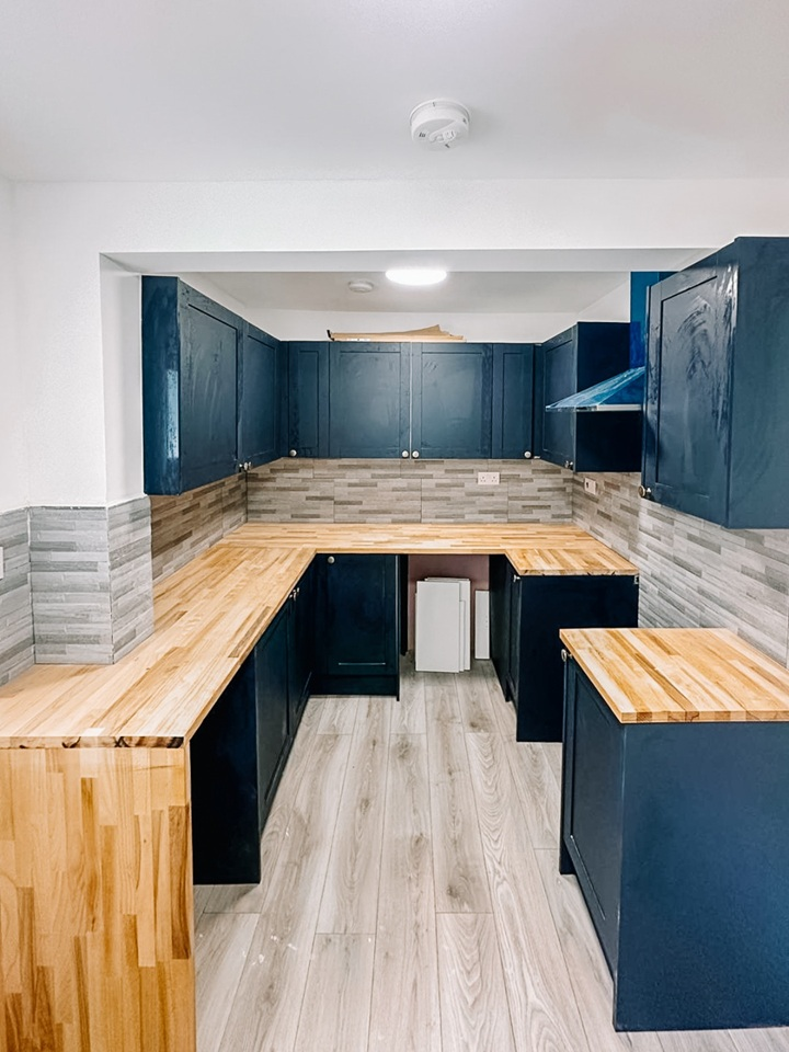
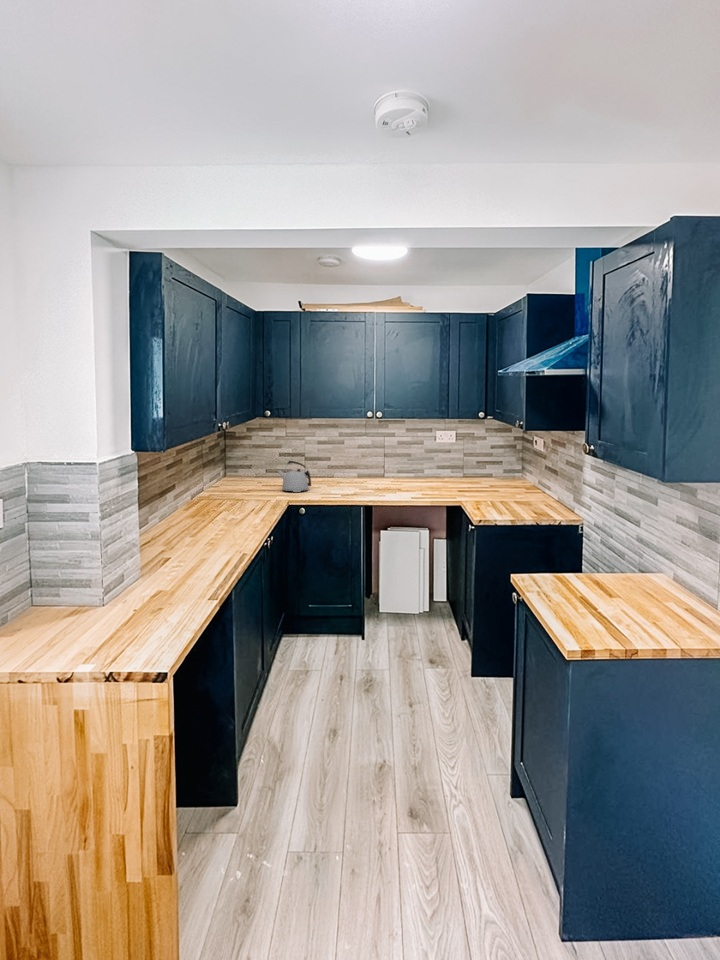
+ kettle [276,460,312,493]
